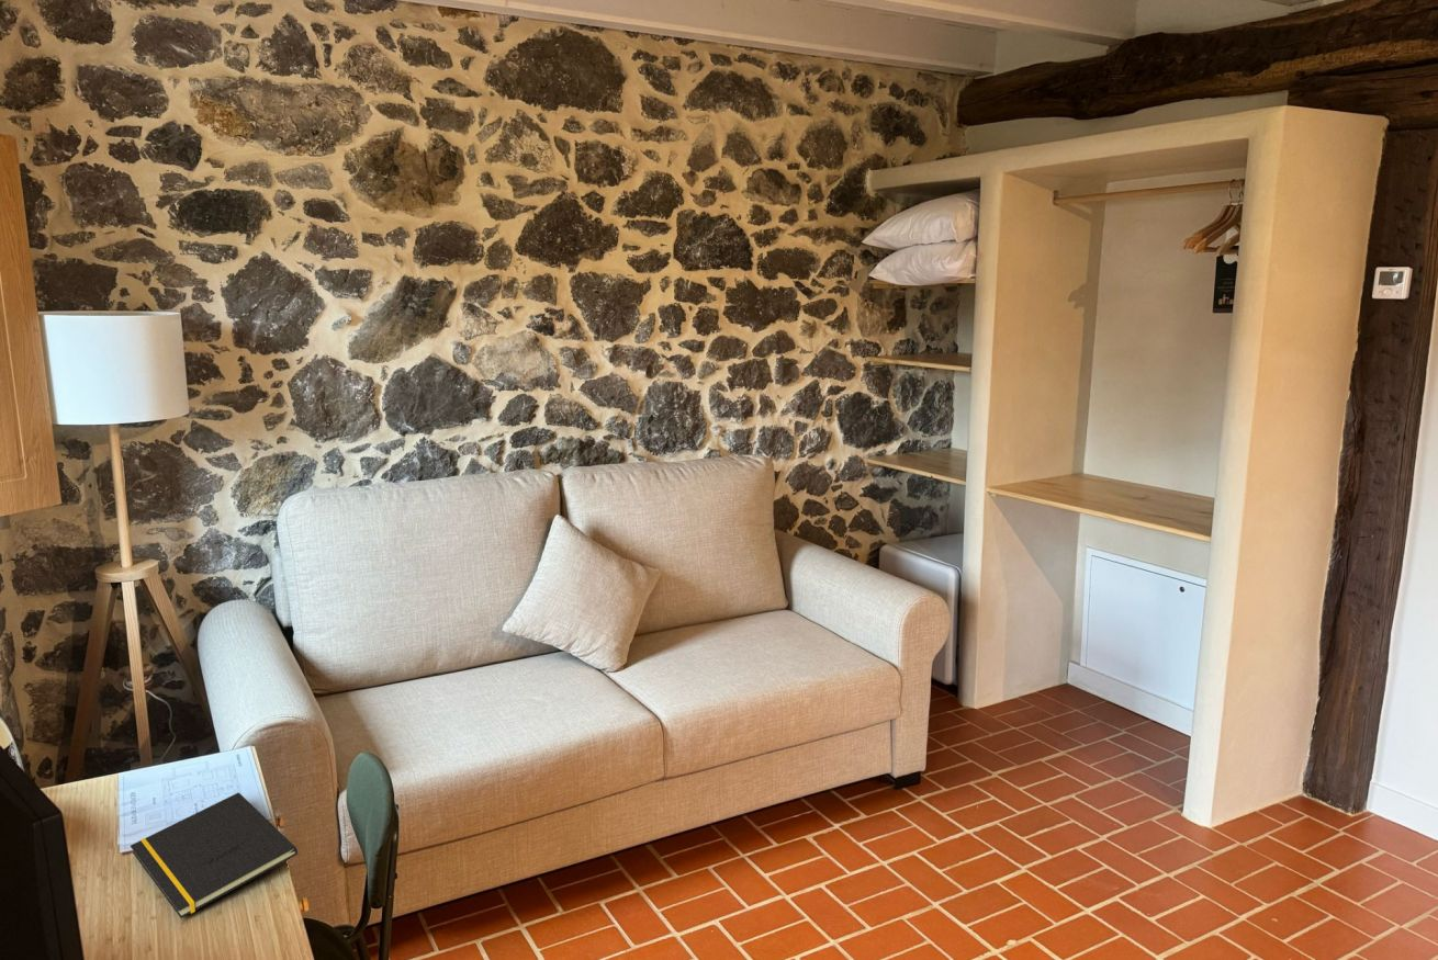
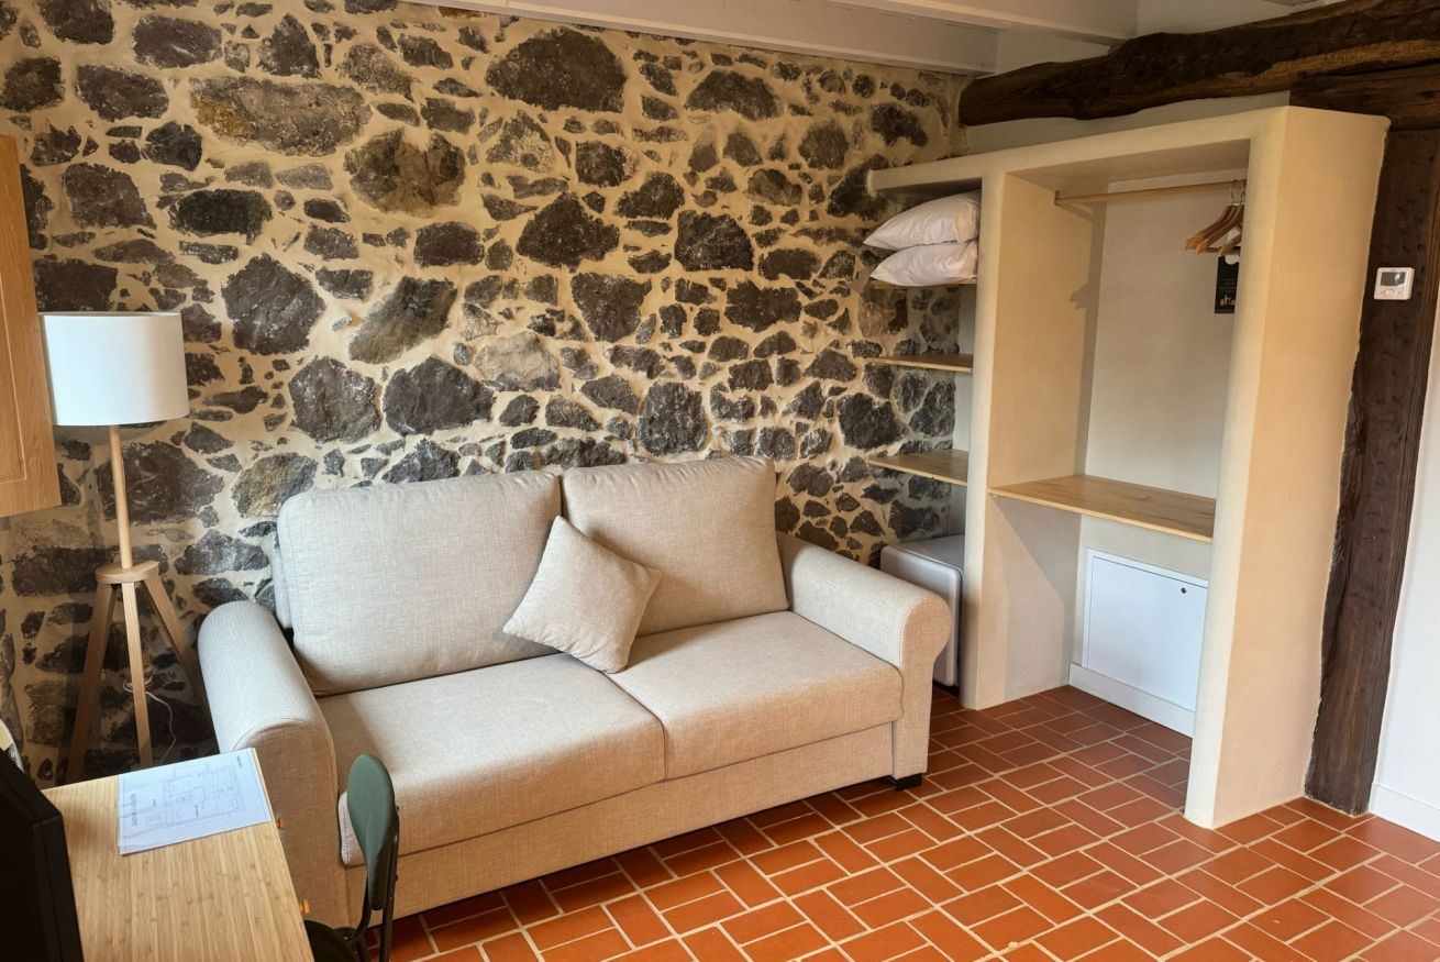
- notepad [130,791,299,919]
